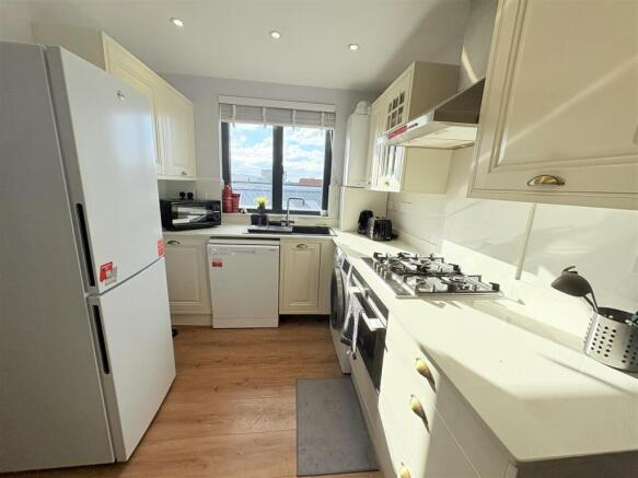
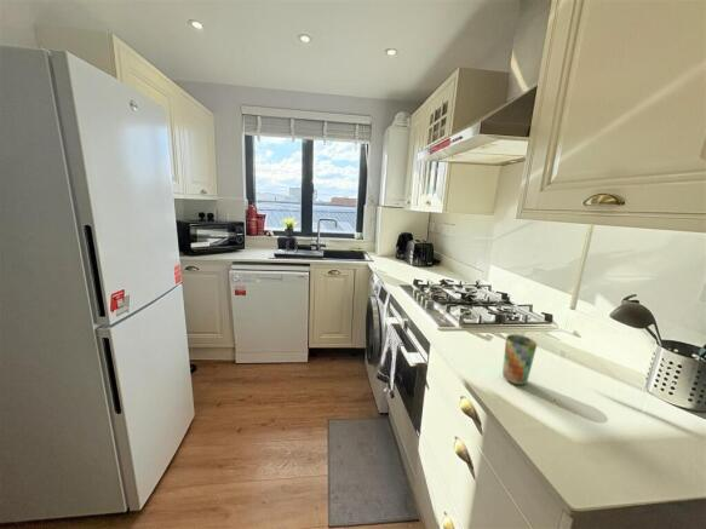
+ cup [501,333,538,386]
